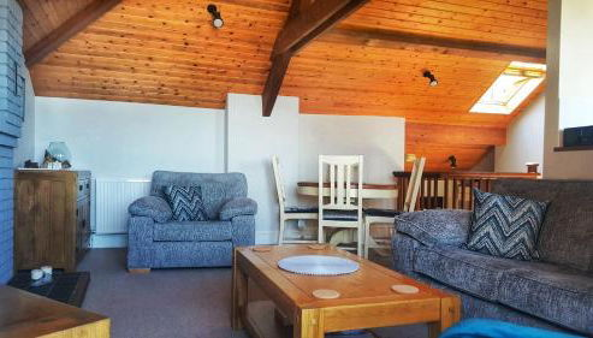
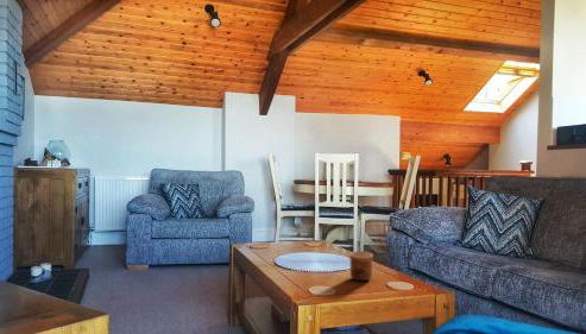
+ cup [348,250,374,282]
